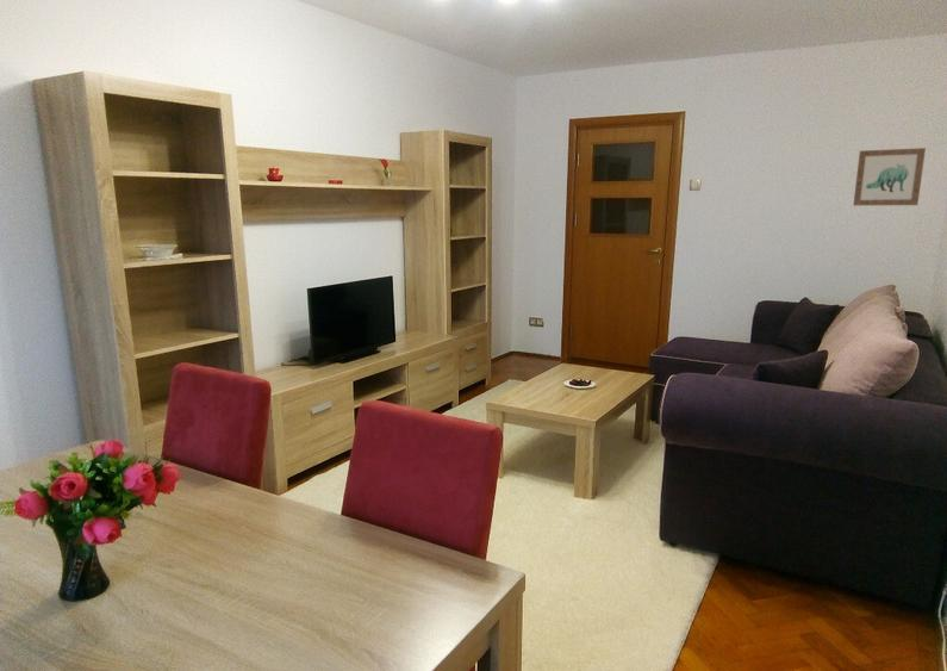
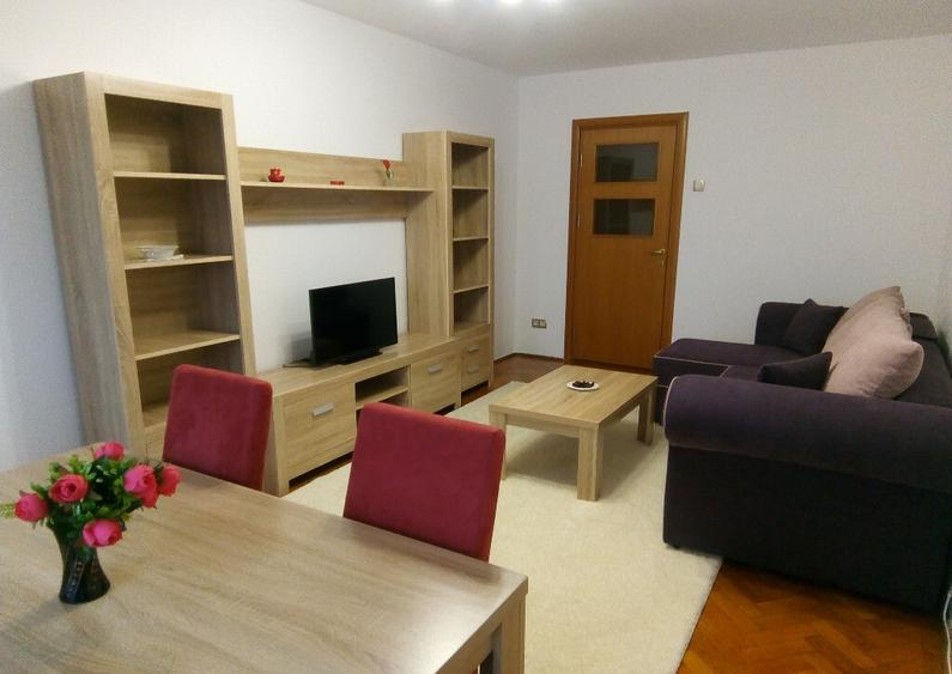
- wall art [852,147,927,206]
